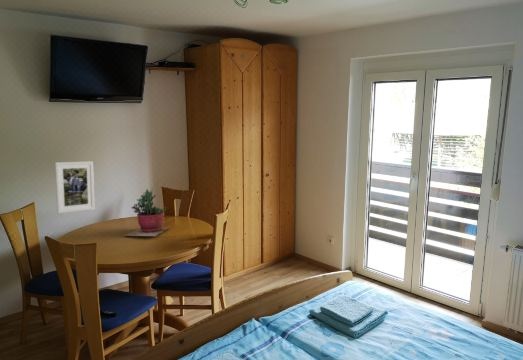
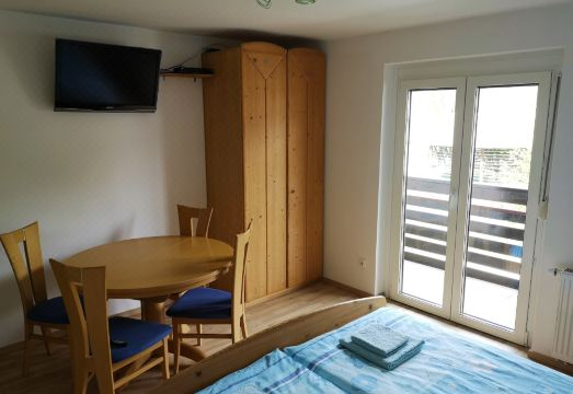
- succulent plant [124,187,171,237]
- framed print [54,160,96,214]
